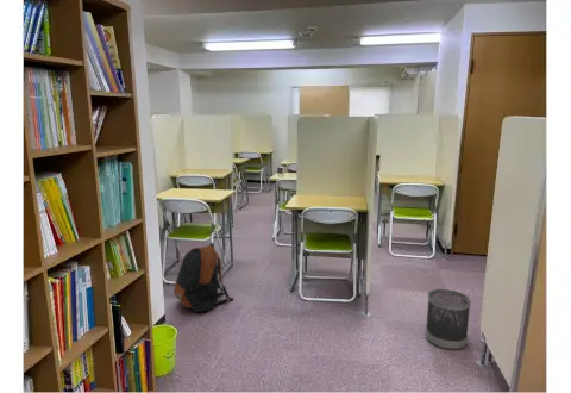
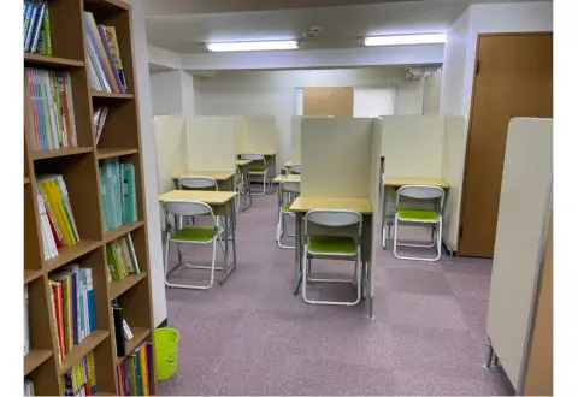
- backpack [172,241,234,313]
- wastebasket [425,288,472,351]
